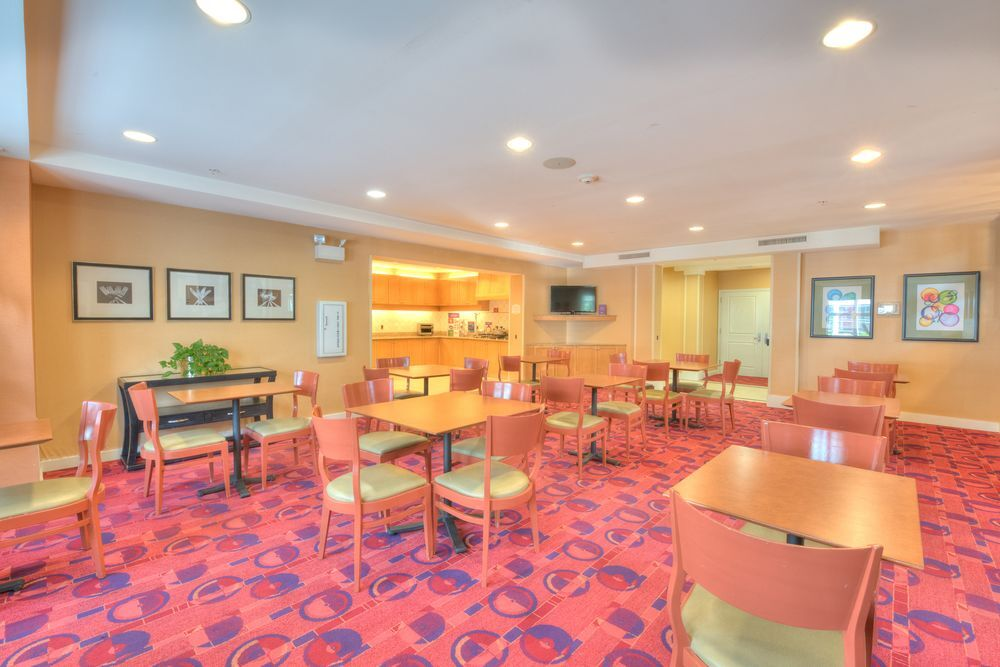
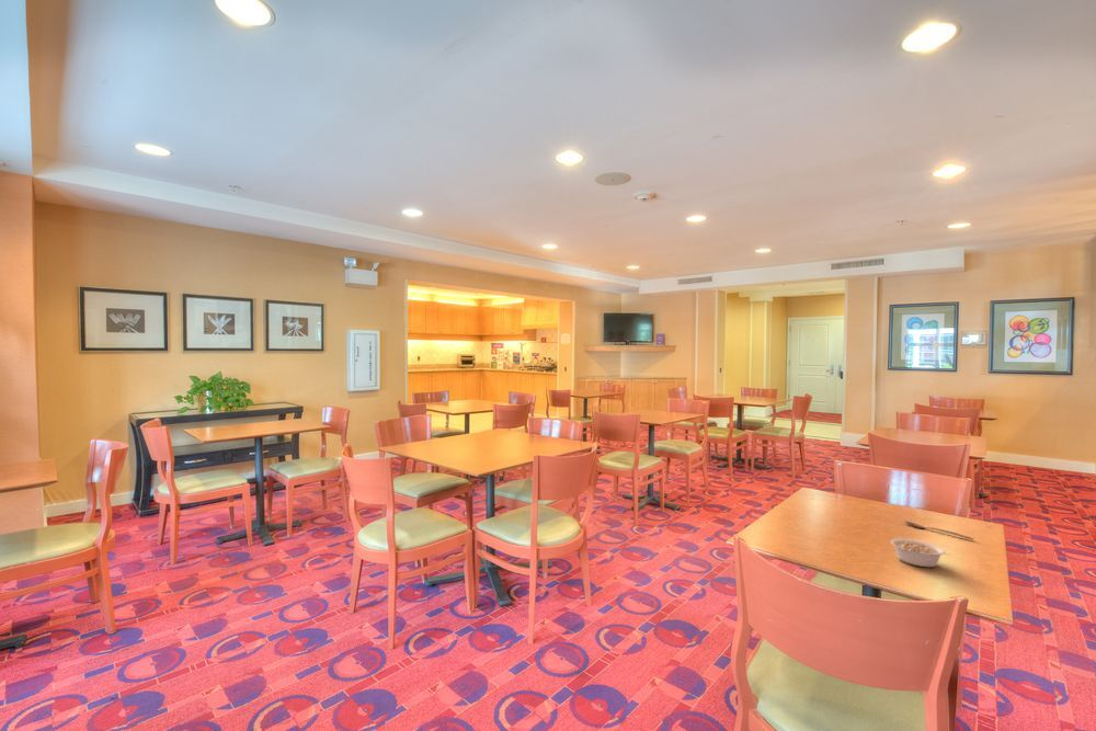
+ spoon [904,521,974,540]
+ legume [889,538,951,568]
